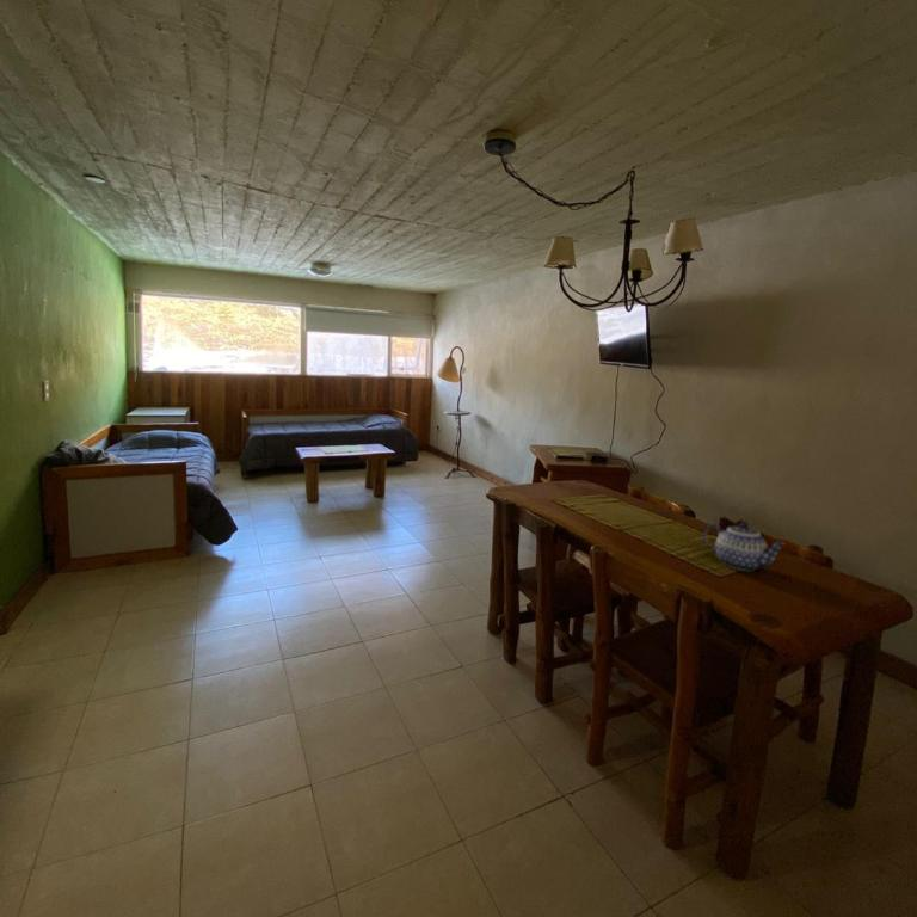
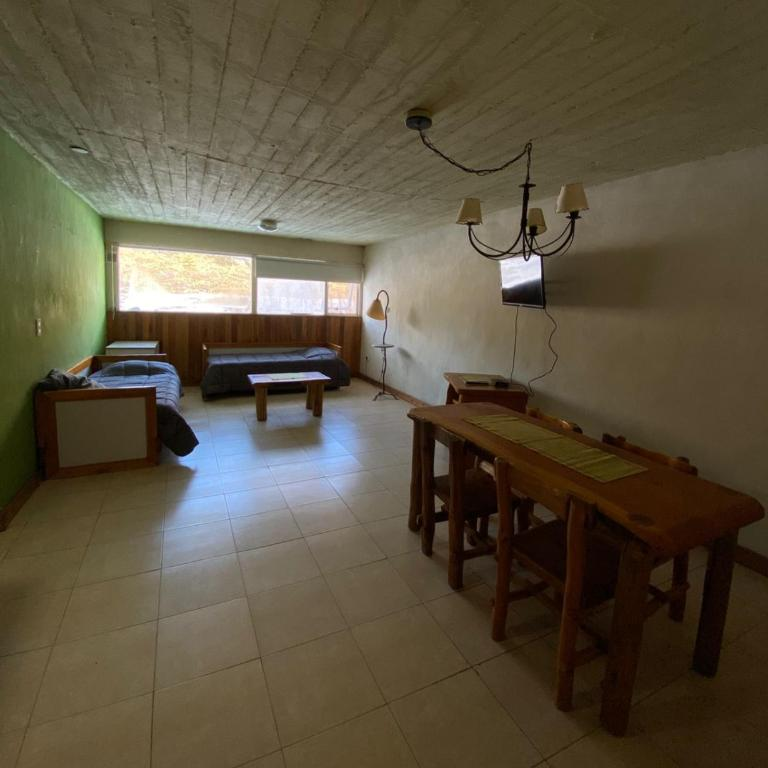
- teapot [702,521,787,572]
